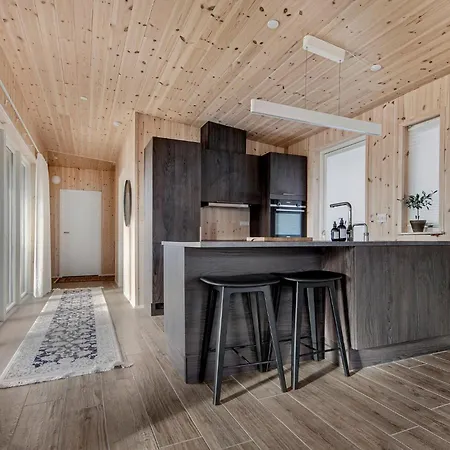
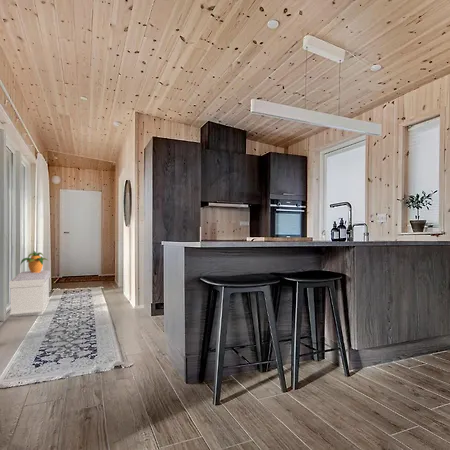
+ potted plant [19,250,48,273]
+ bench [9,269,51,318]
